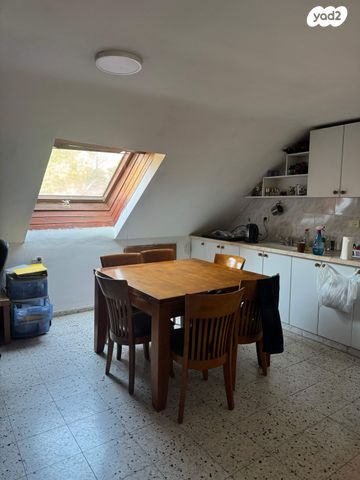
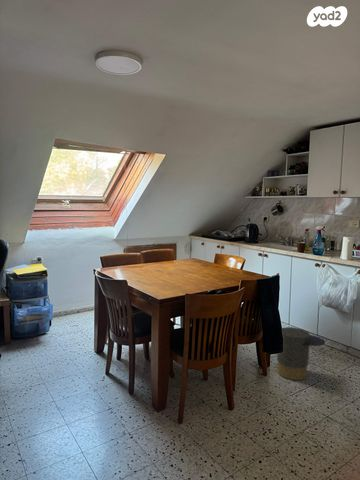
+ trash can [276,326,326,381]
